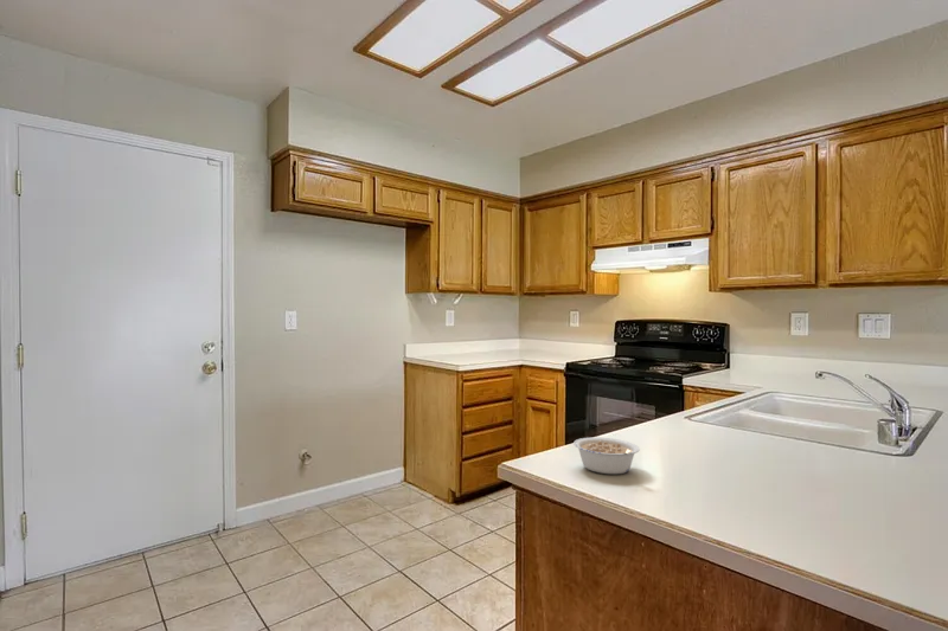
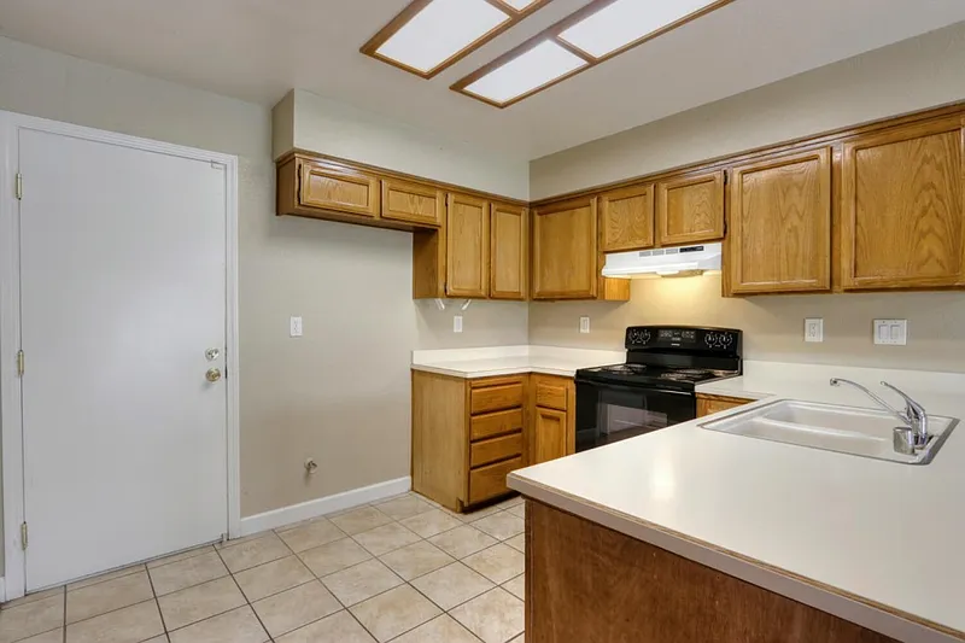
- legume [572,437,641,475]
